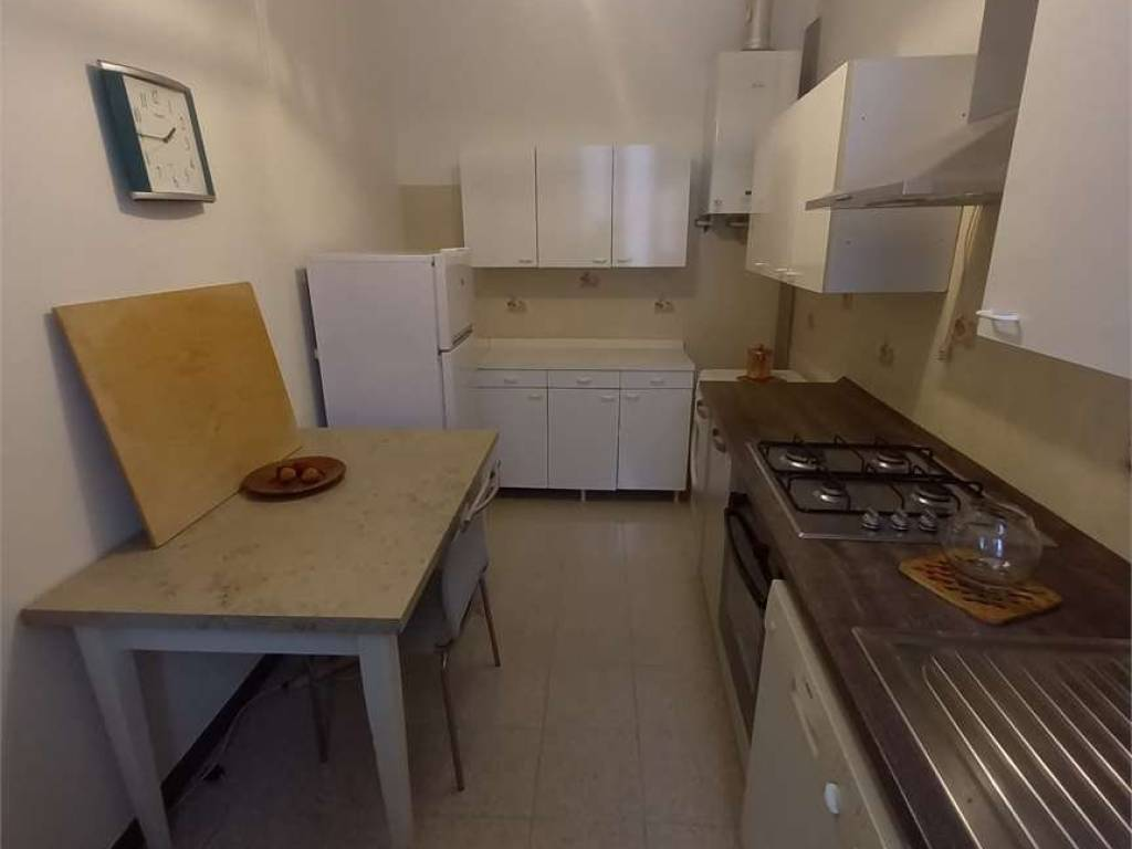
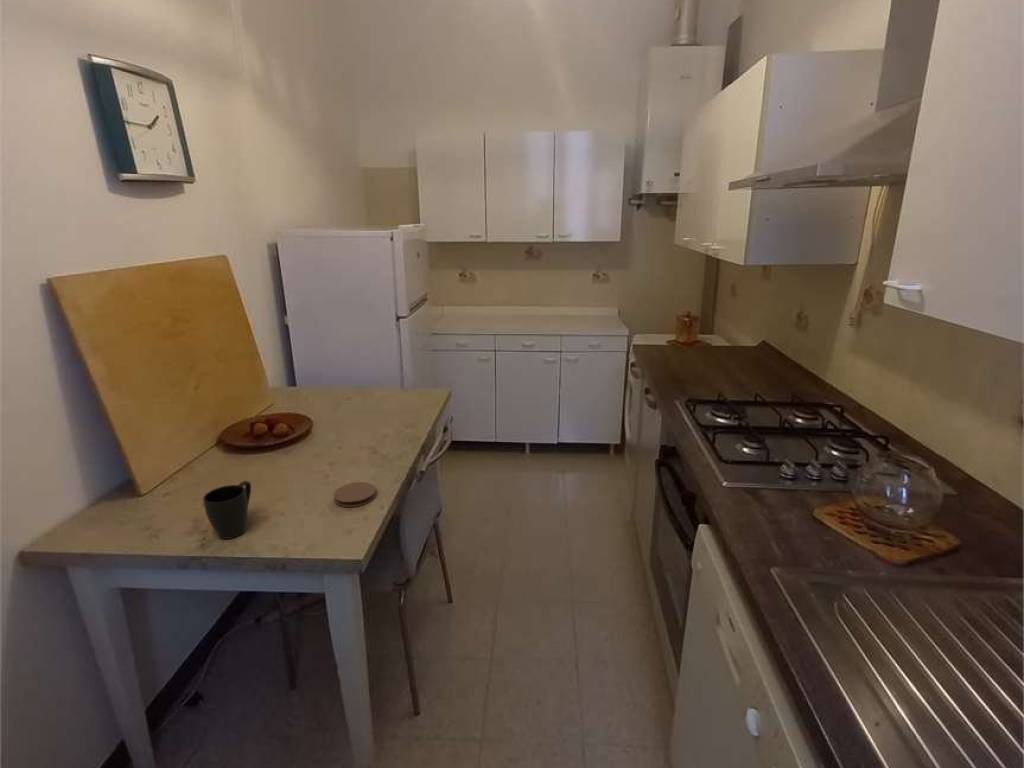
+ mug [202,480,252,540]
+ coaster [333,481,377,508]
